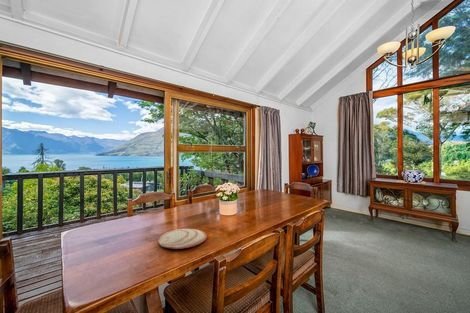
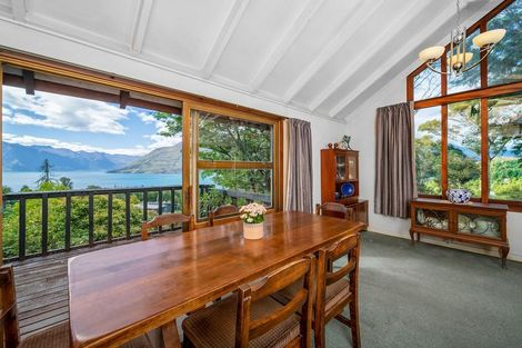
- plate [157,228,208,250]
